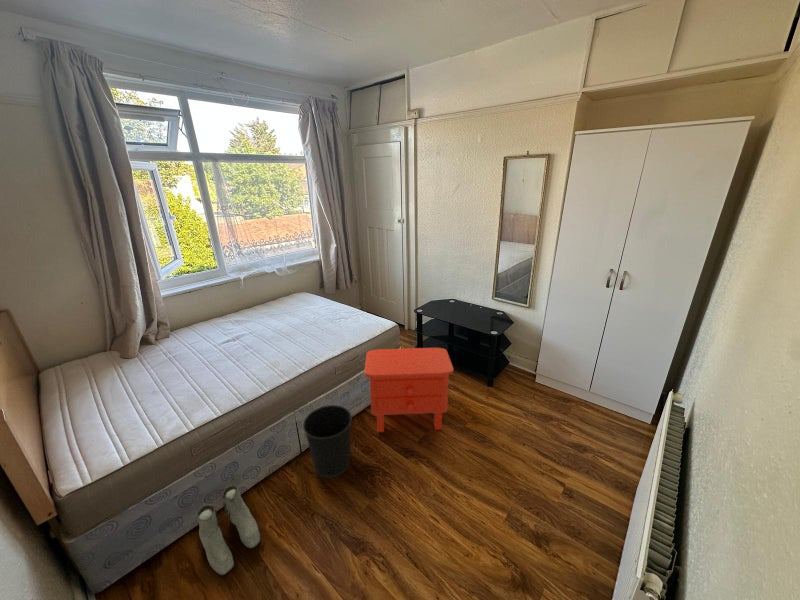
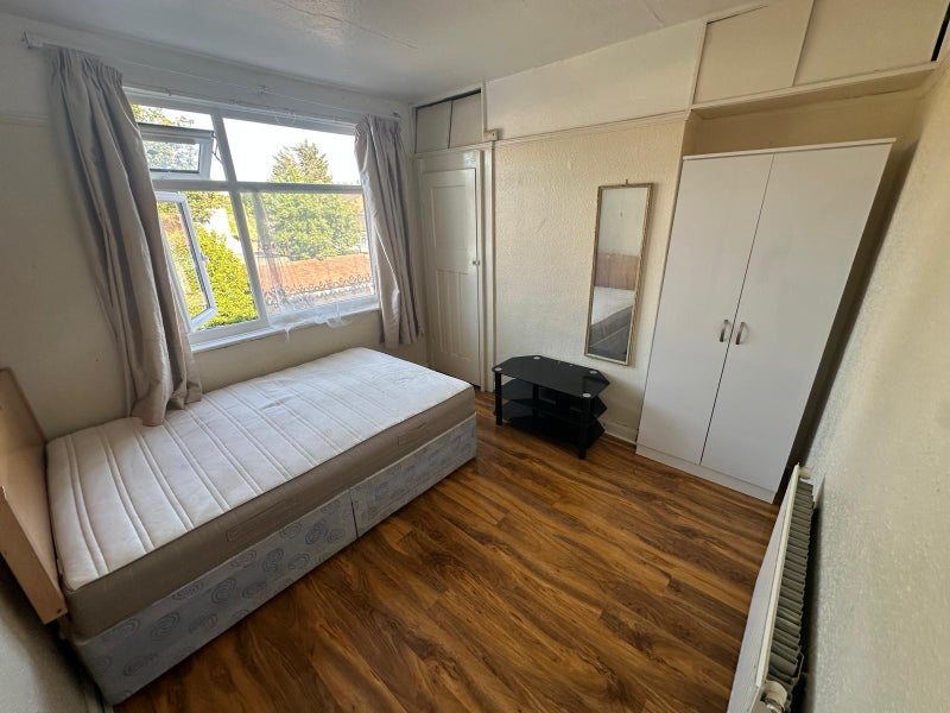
- nightstand [363,347,454,433]
- wastebasket [302,404,353,479]
- boots [196,485,261,576]
